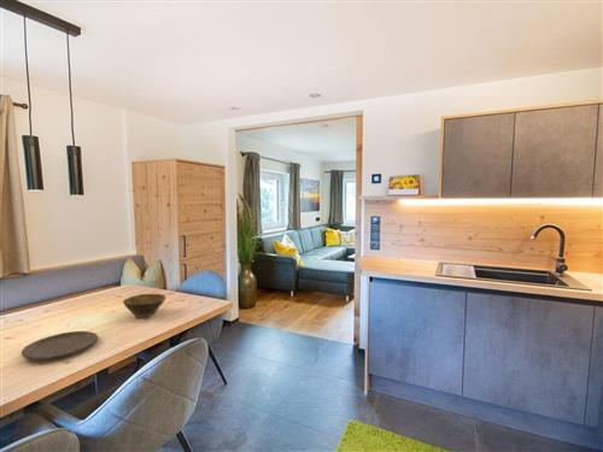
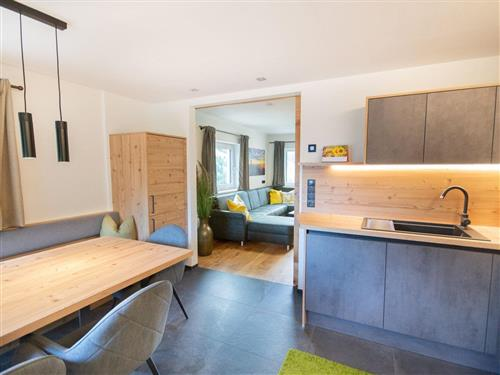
- plate [21,330,99,362]
- bowl [122,293,168,319]
